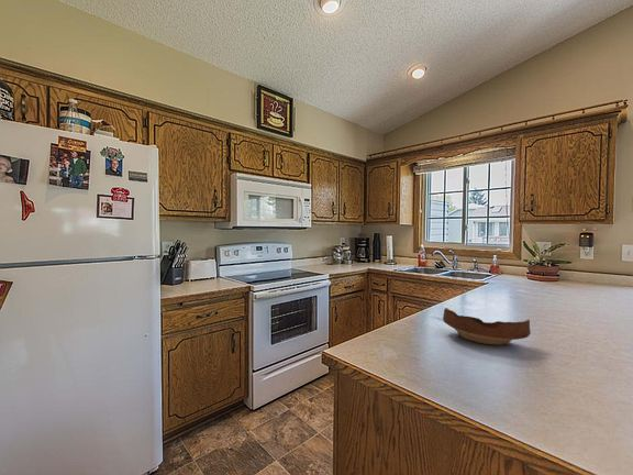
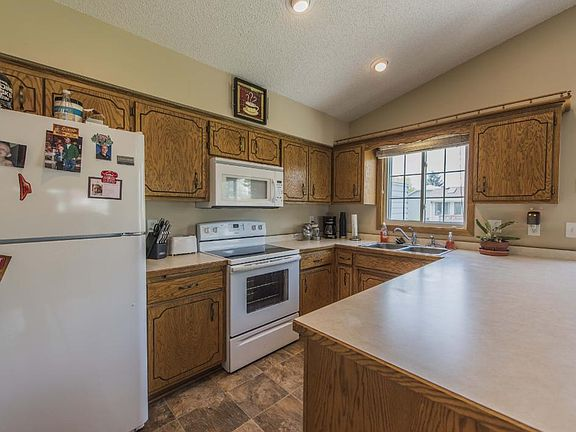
- bowl [442,307,532,346]
